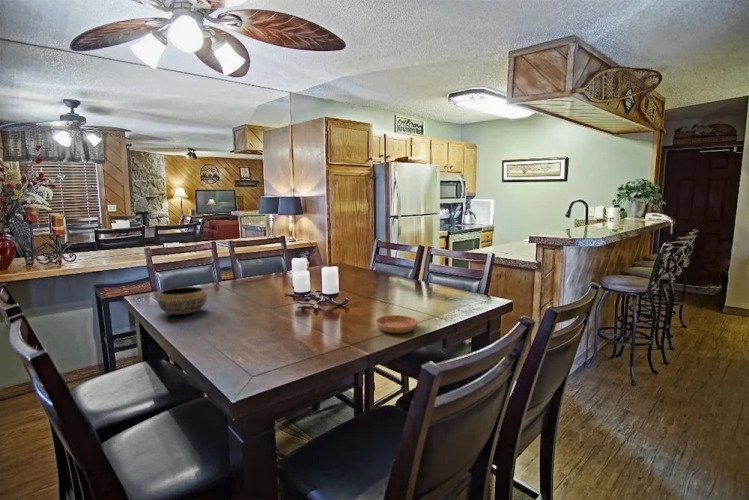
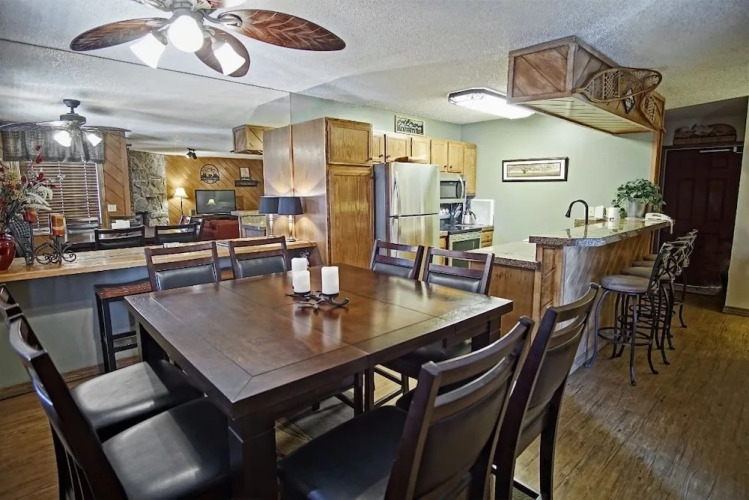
- saucer [375,314,419,334]
- bowl [157,286,208,315]
